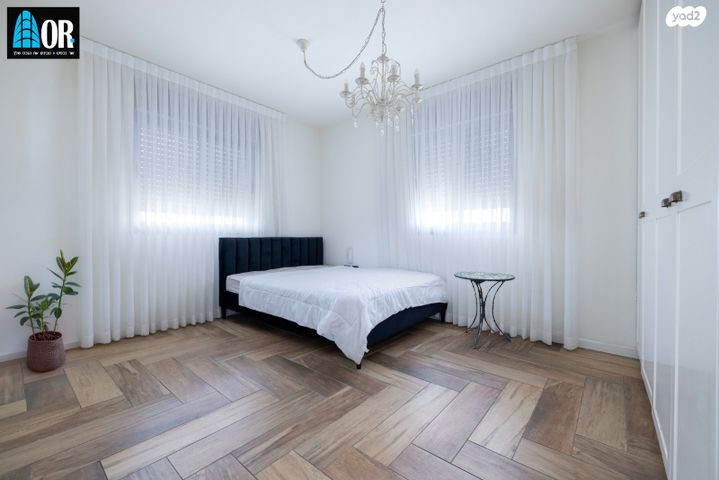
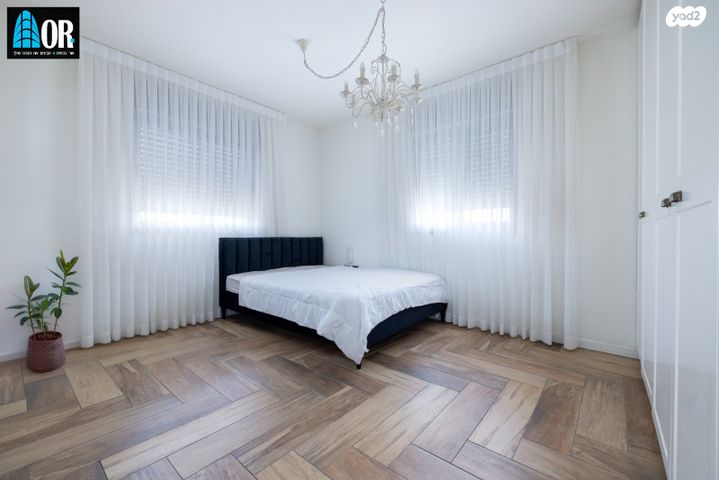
- side table [453,271,516,349]
